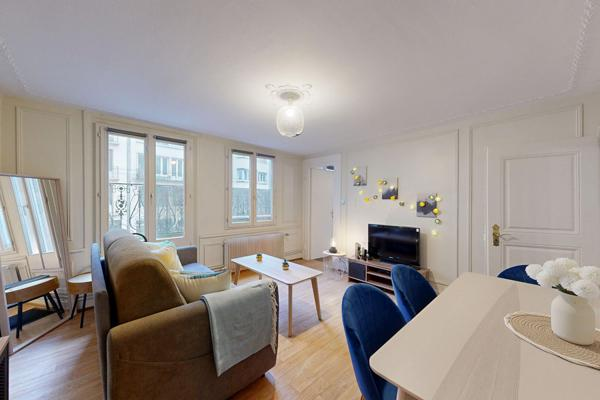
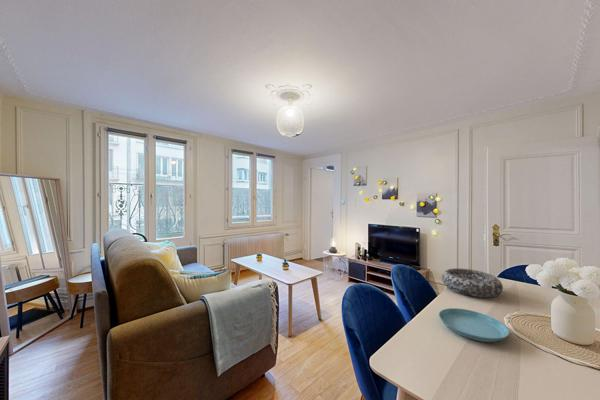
+ decorative bowl [441,268,504,299]
+ saucer [438,307,510,343]
